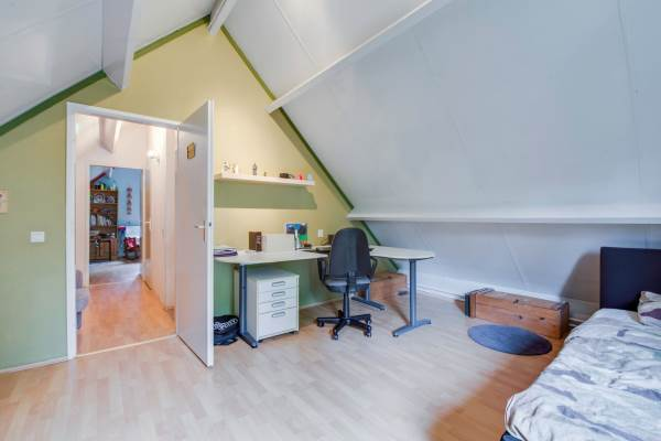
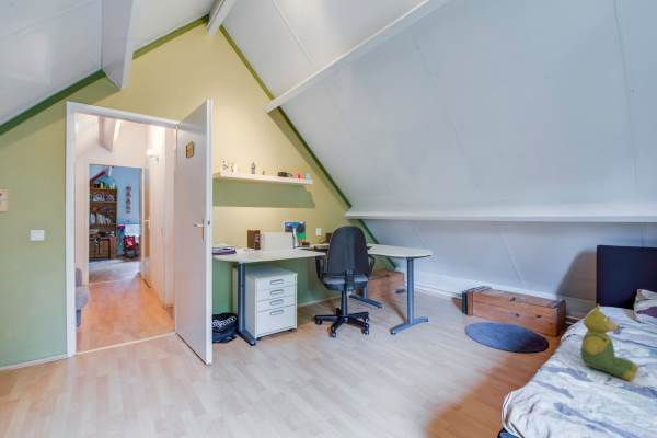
+ teddy bear [580,303,639,382]
